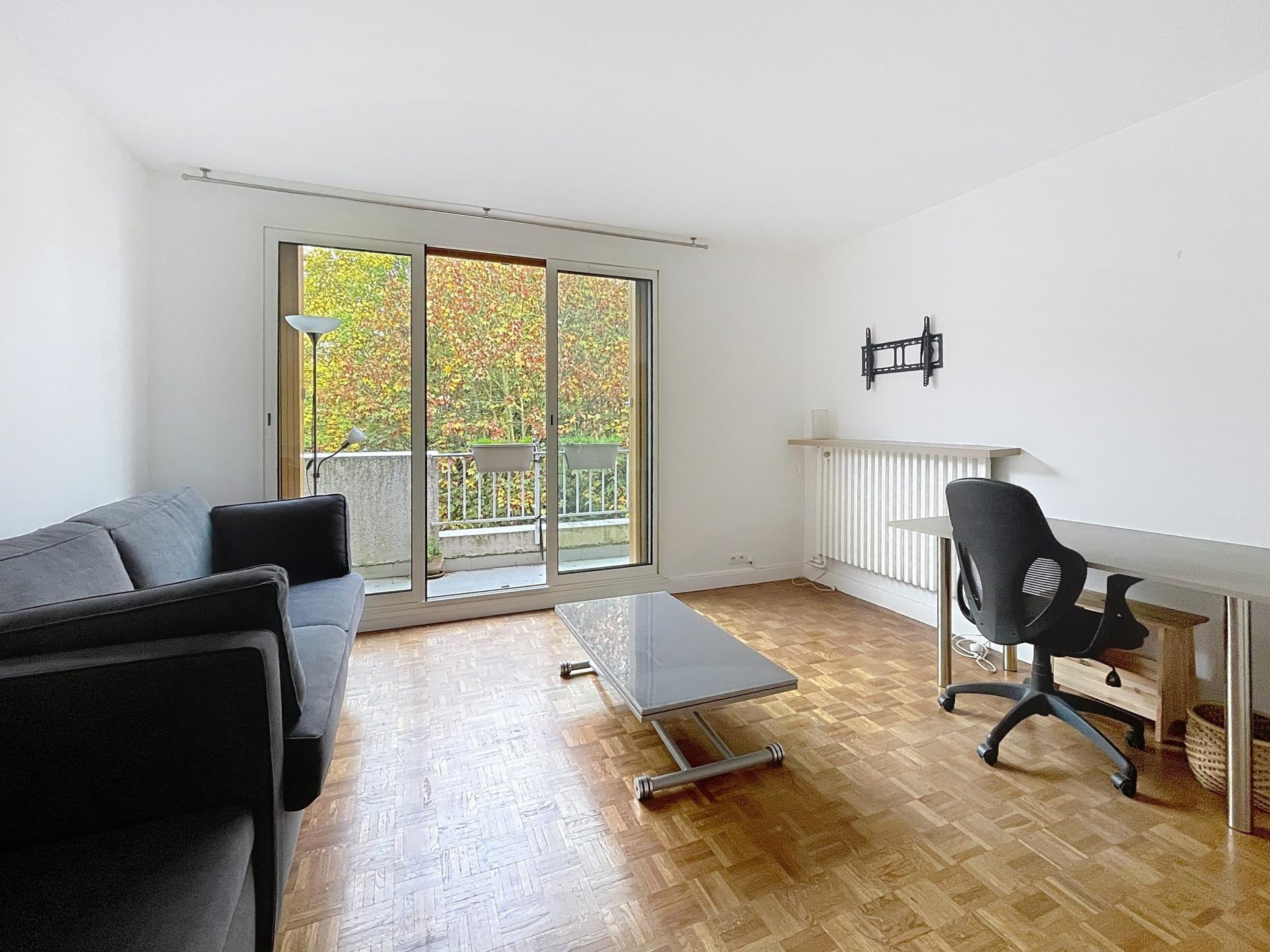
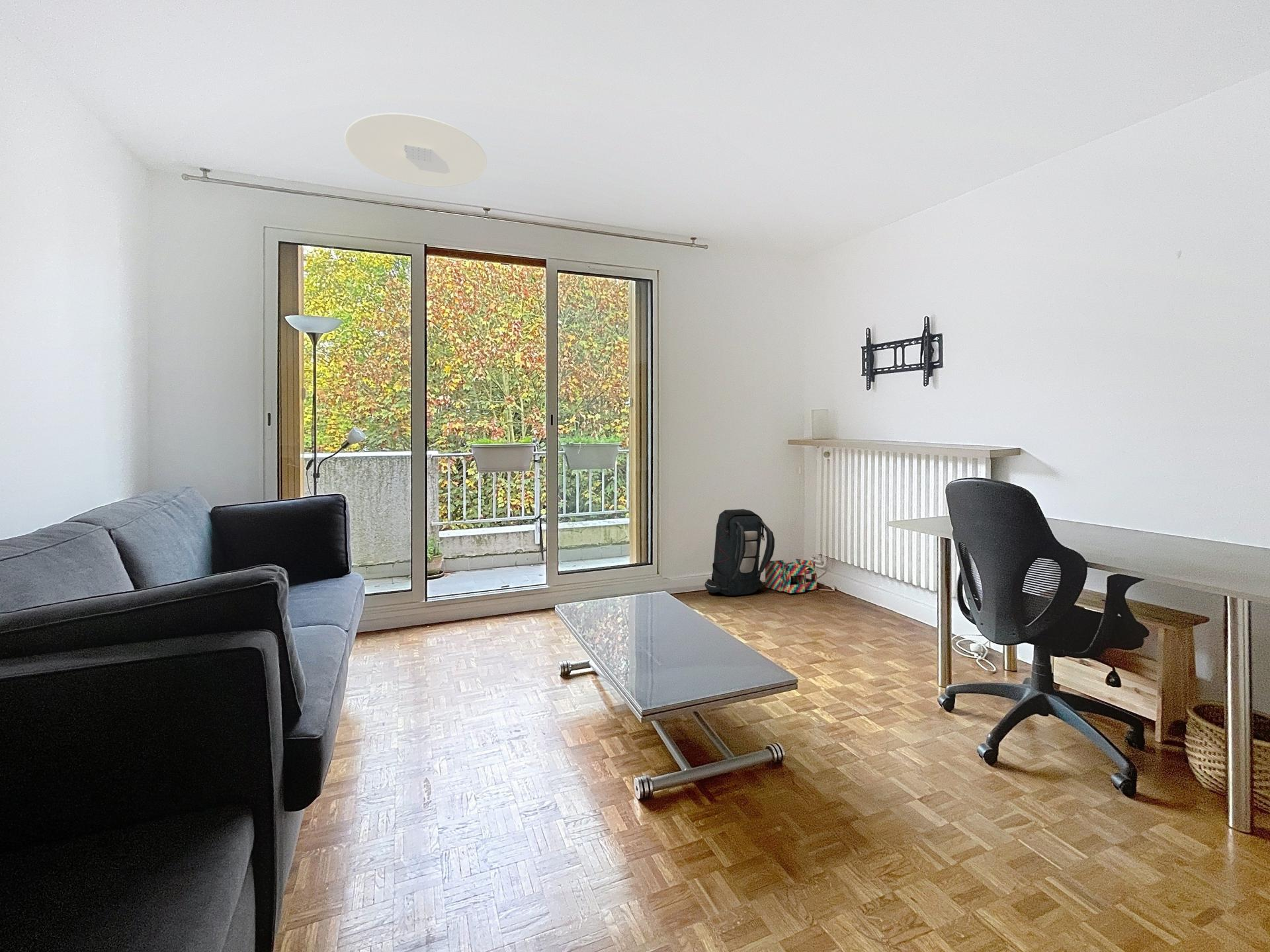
+ ceiling light [344,112,487,188]
+ toy house [765,558,818,594]
+ backpack [704,508,775,596]
